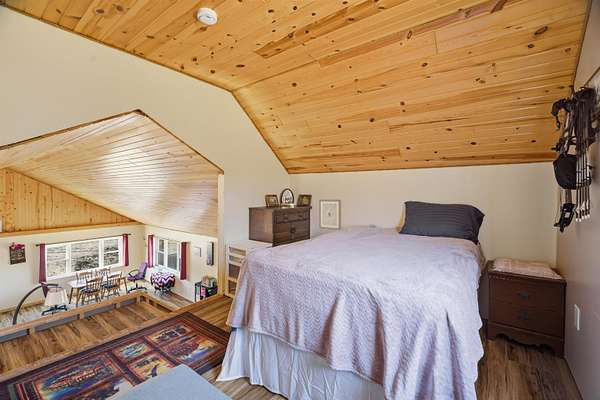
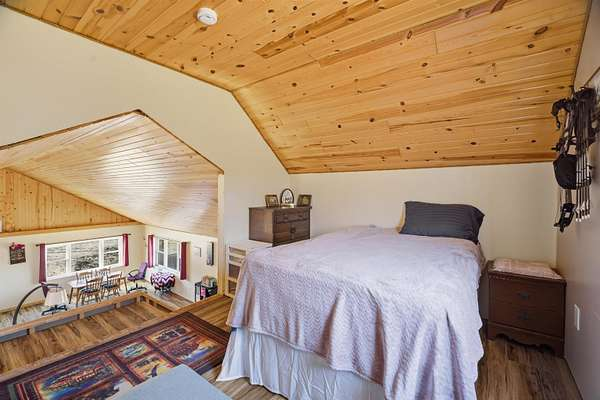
- wall art [318,199,342,231]
